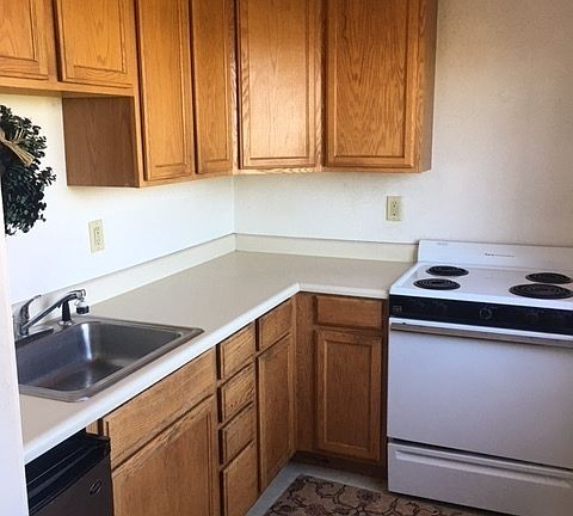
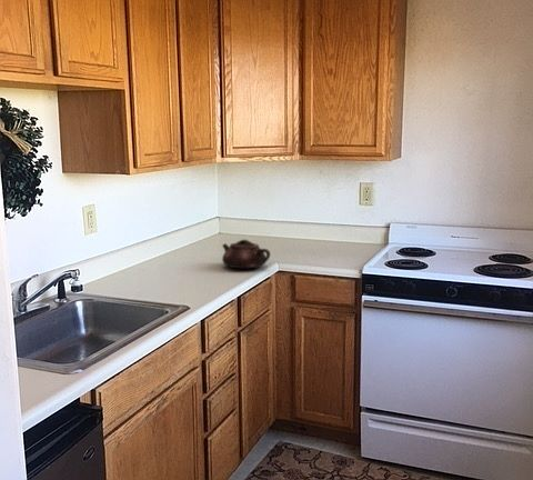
+ teapot [221,239,271,270]
